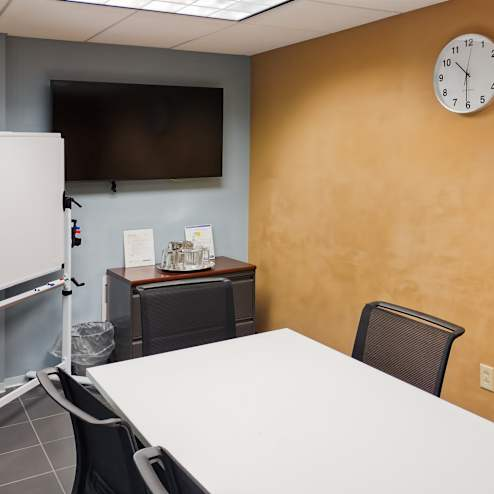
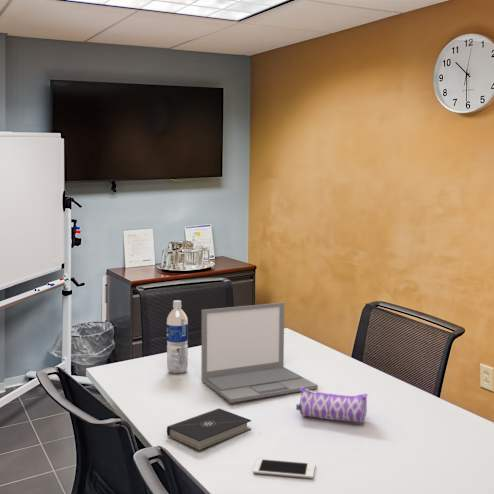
+ cell phone [252,458,316,479]
+ laptop [200,302,319,404]
+ water bottle [166,299,189,375]
+ pencil case [295,387,369,424]
+ book [166,408,252,451]
